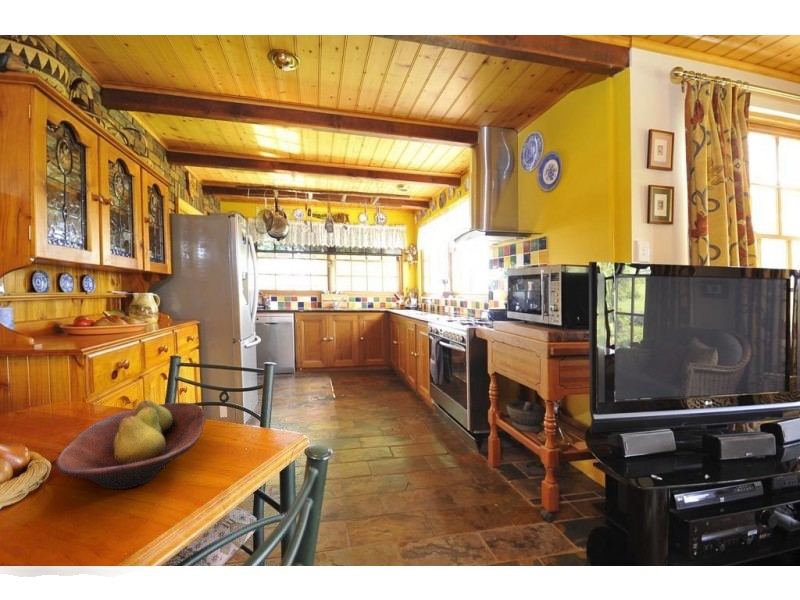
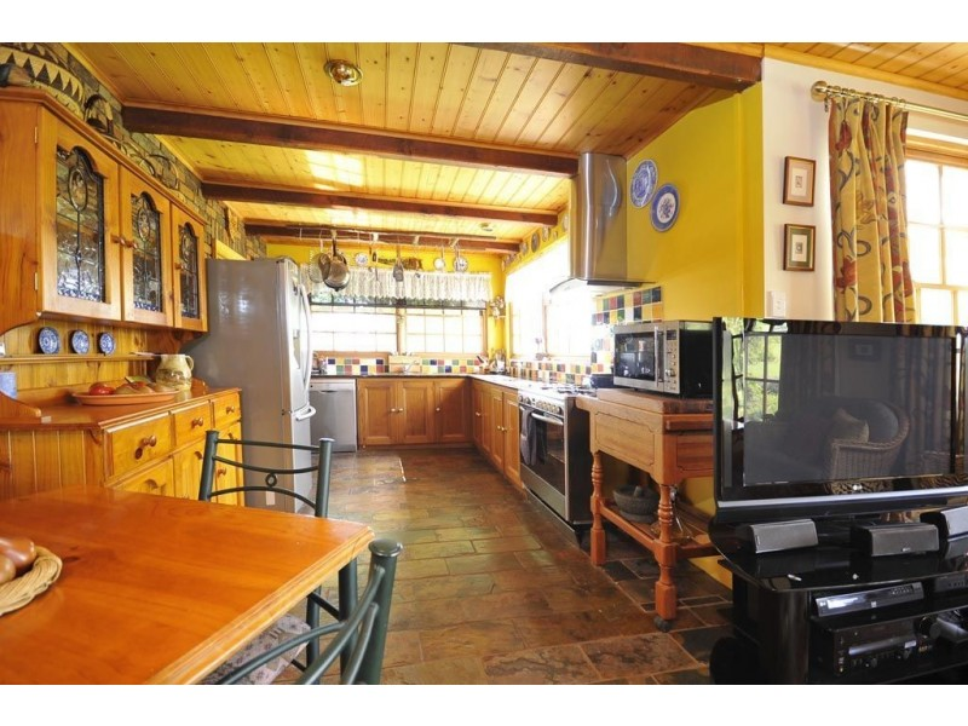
- fruit bowl [54,399,207,490]
